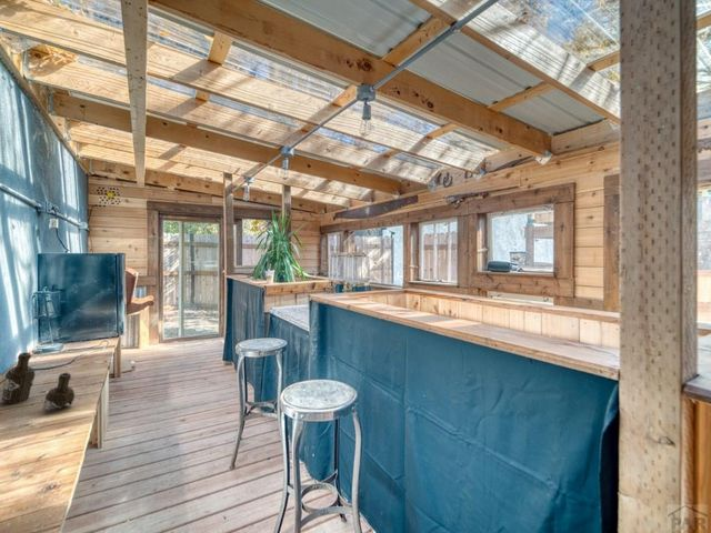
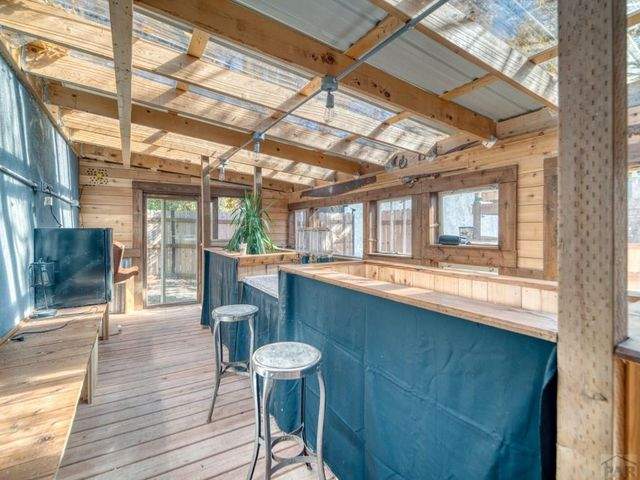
- beer bottle [1,351,76,411]
